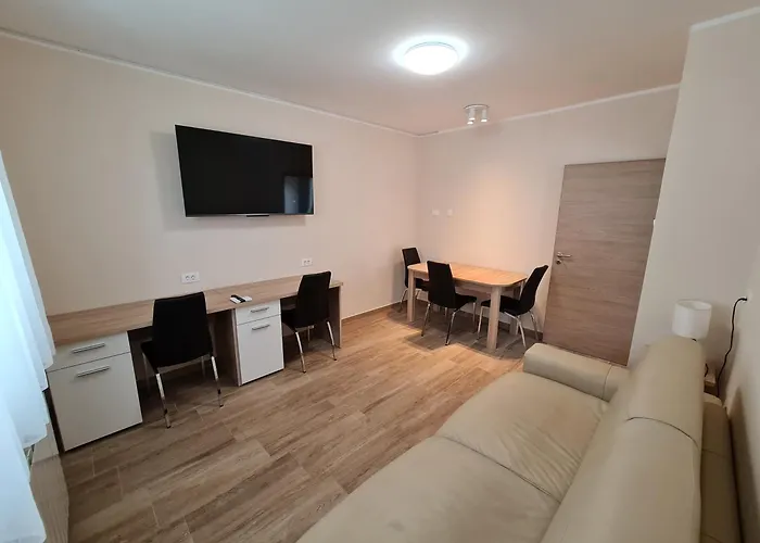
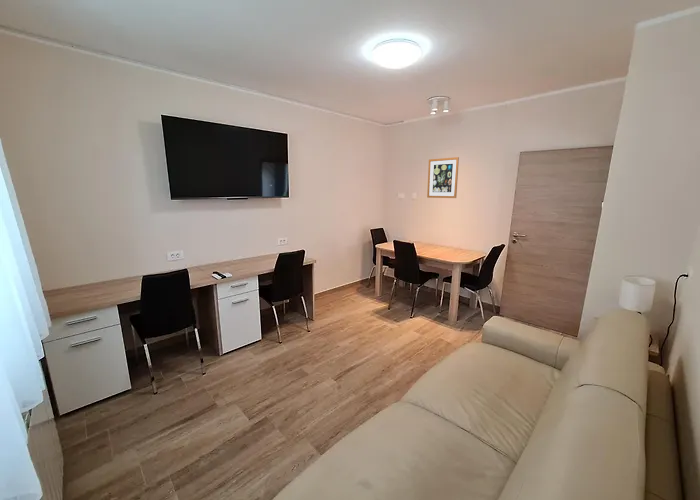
+ wall art [426,156,460,199]
